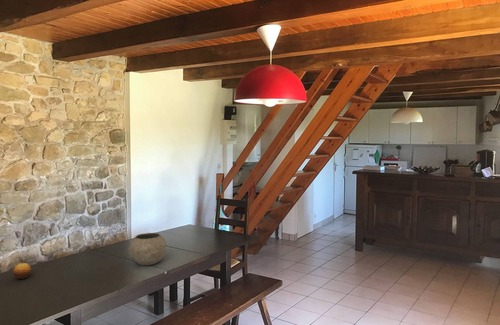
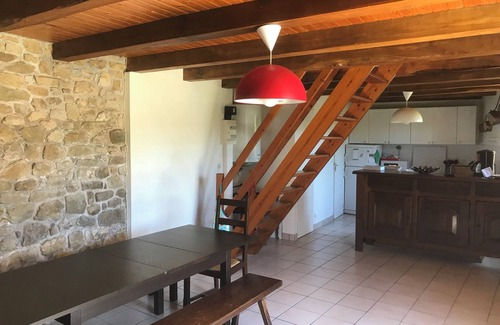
- fruit [12,262,32,280]
- bowl [128,232,167,266]
